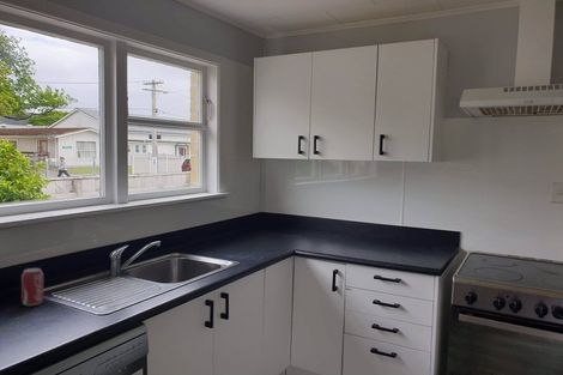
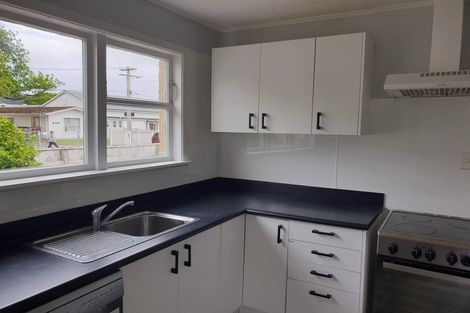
- beverage can [20,267,44,307]
